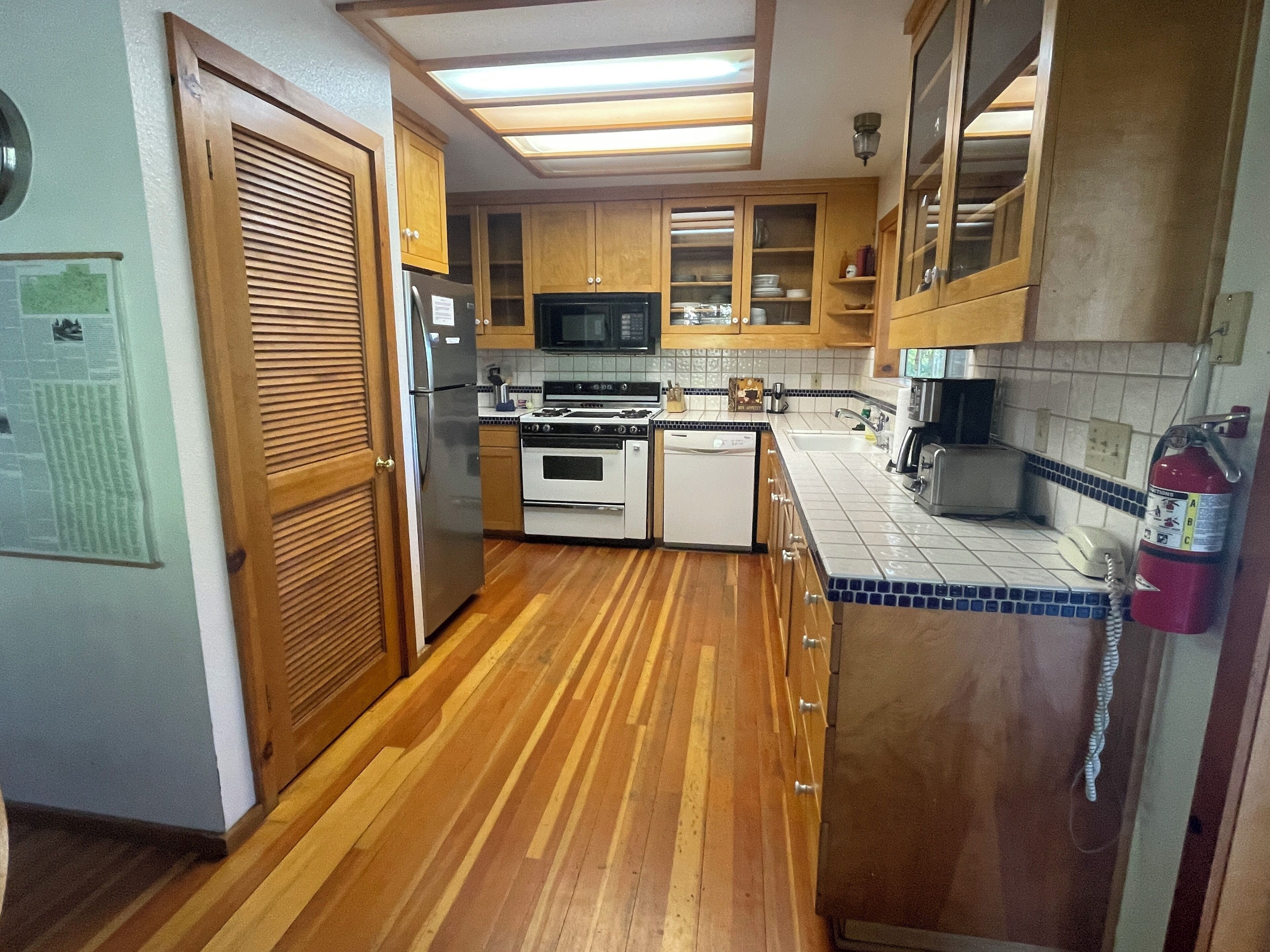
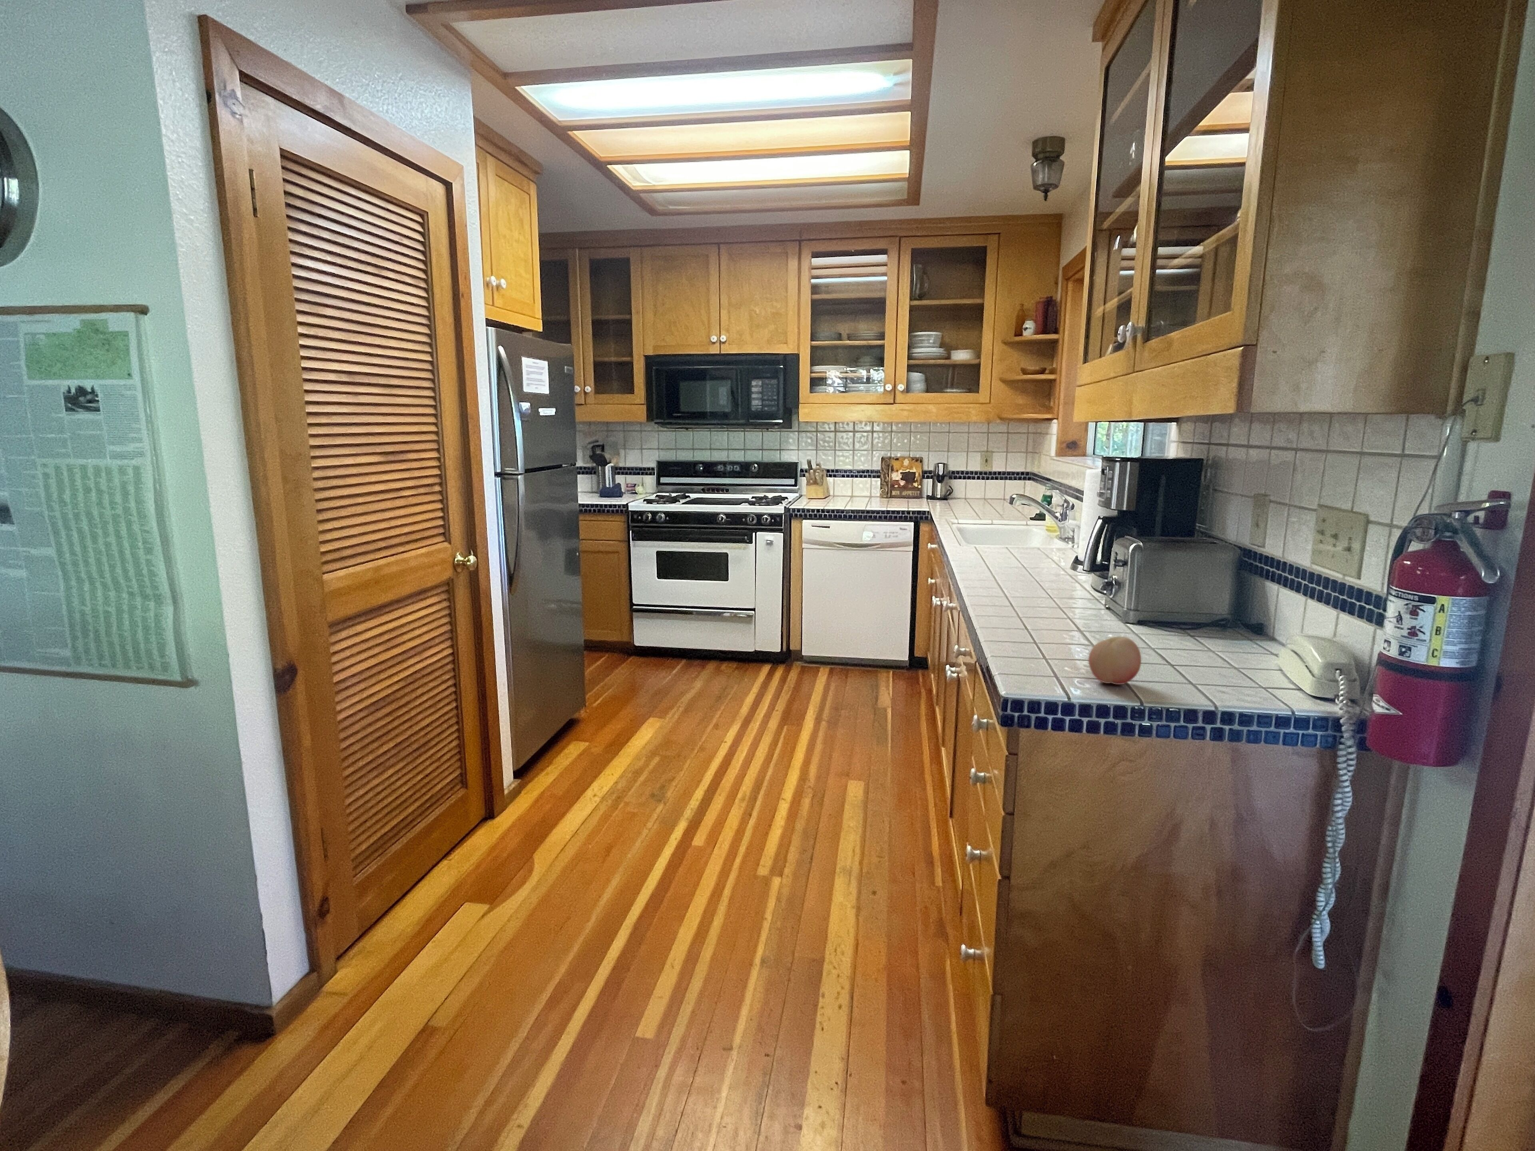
+ fruit [1088,636,1142,686]
